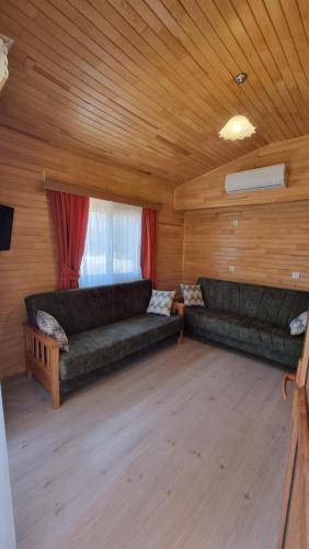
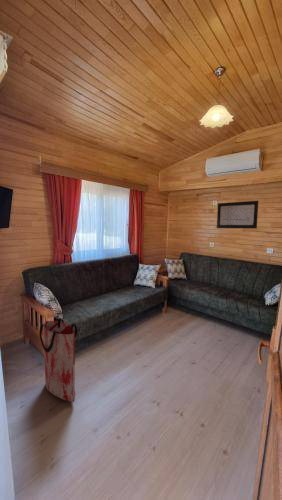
+ bag [38,317,78,403]
+ wall art [216,200,259,230]
